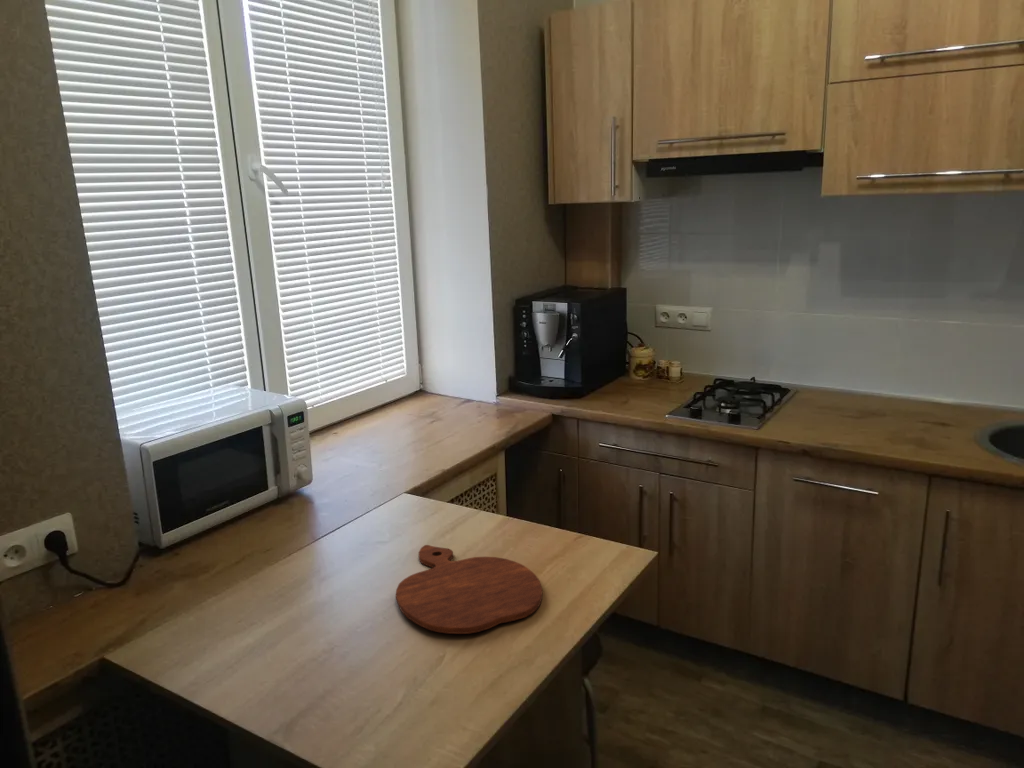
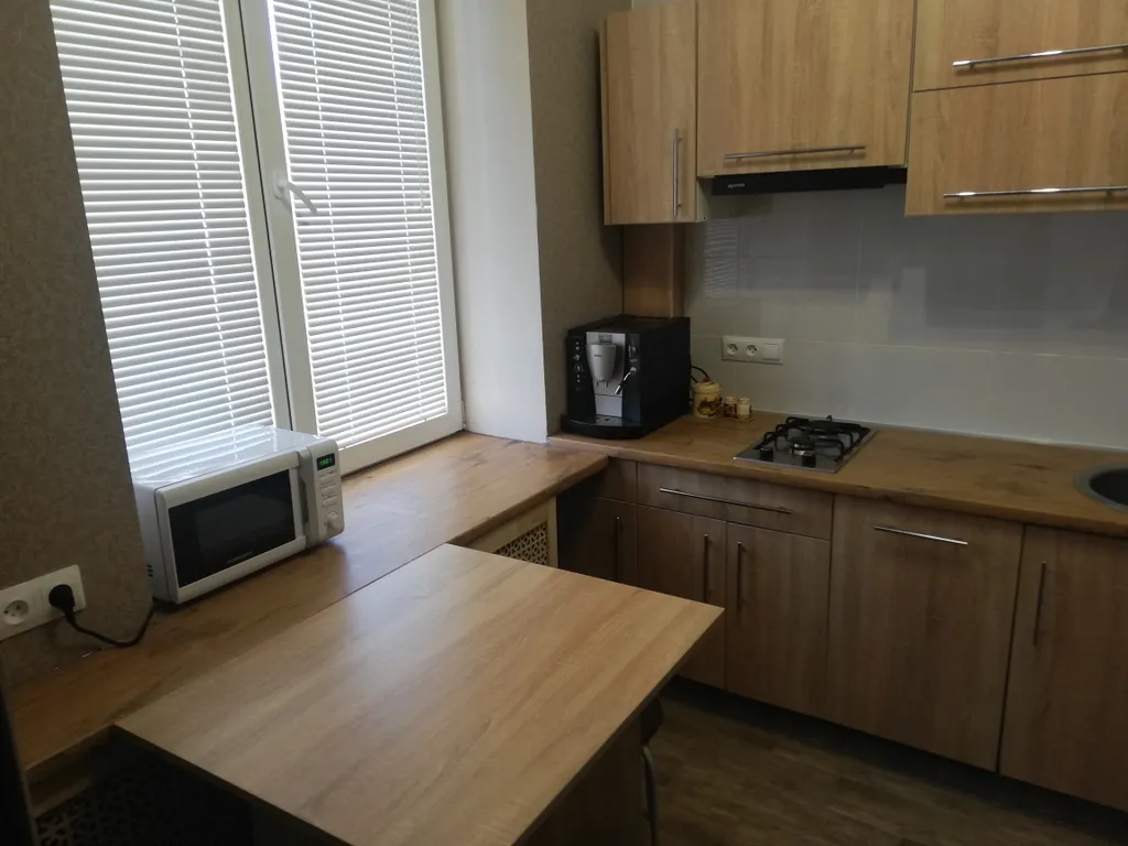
- cutting board [395,544,543,635]
